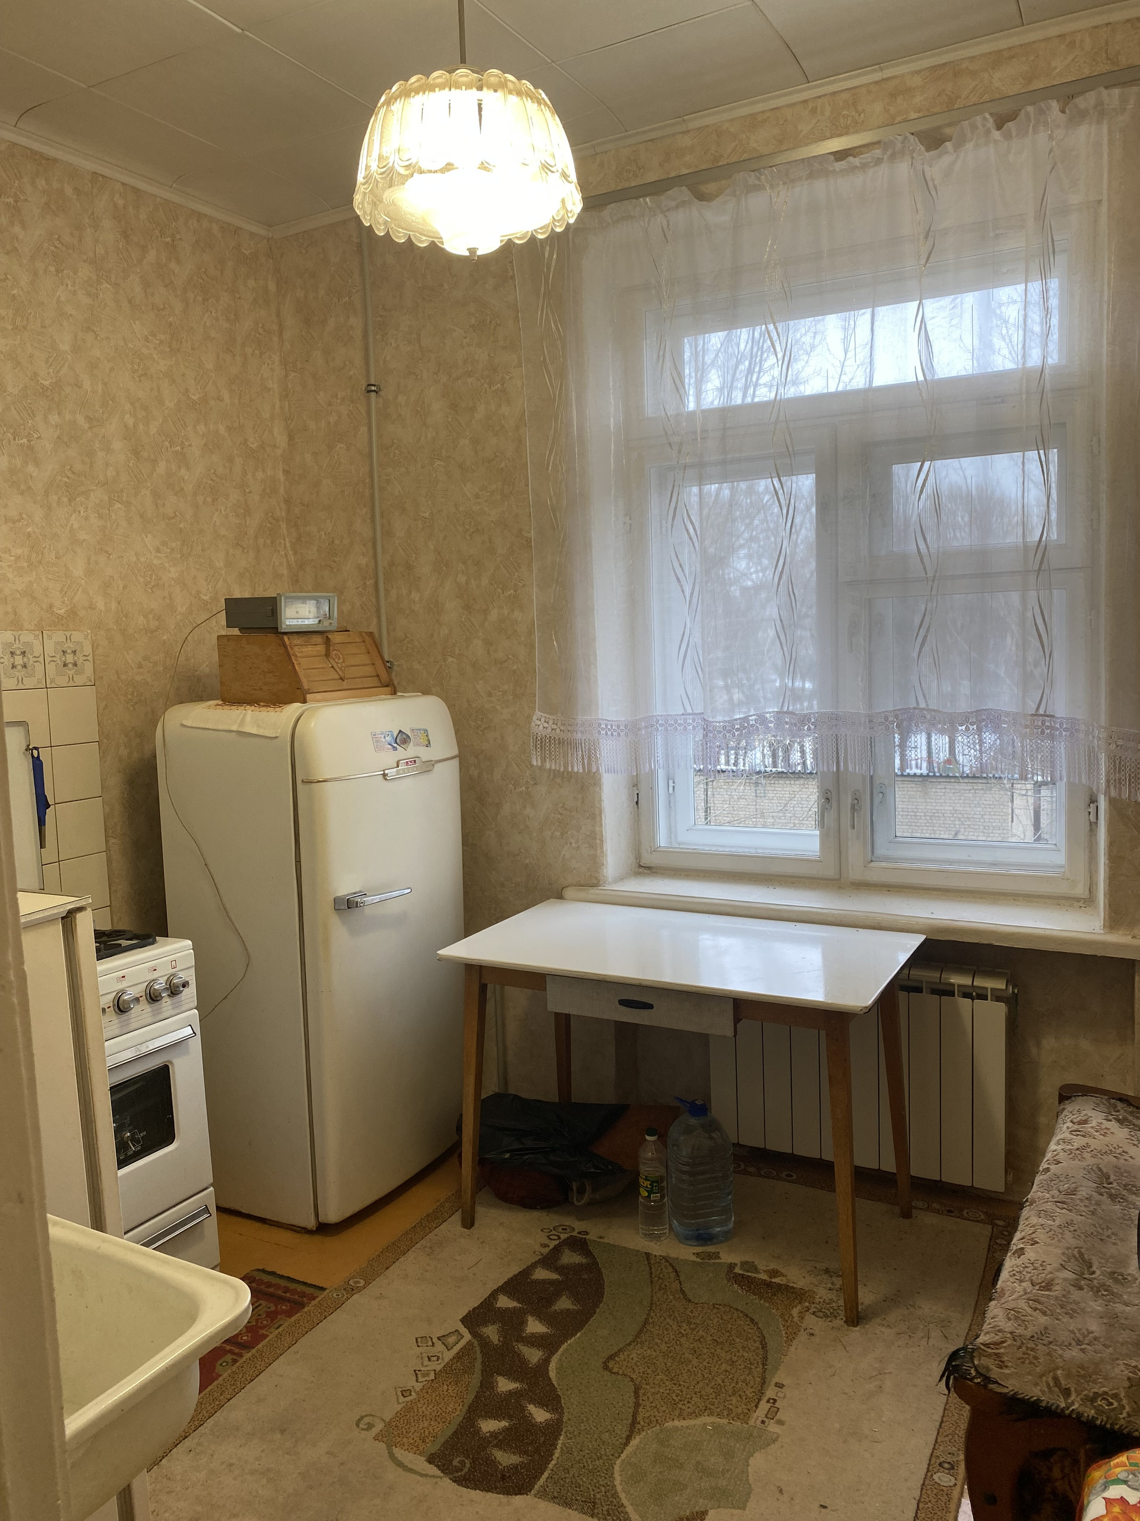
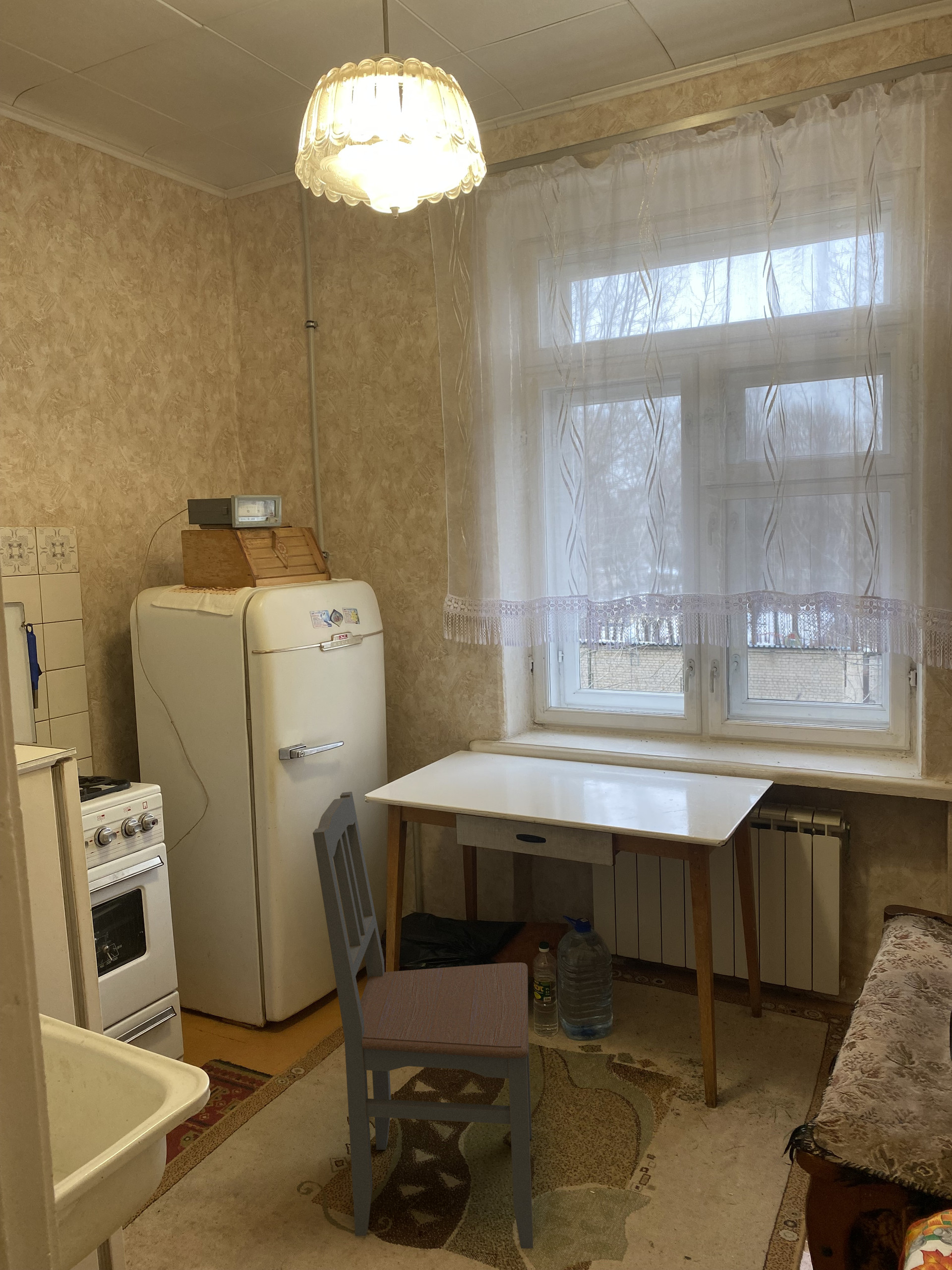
+ dining chair [312,791,534,1249]
